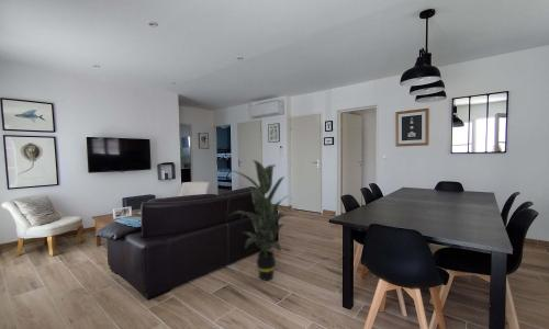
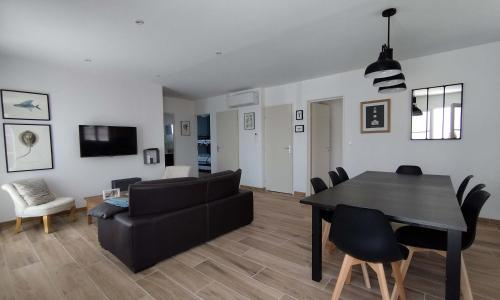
- indoor plant [227,159,301,282]
